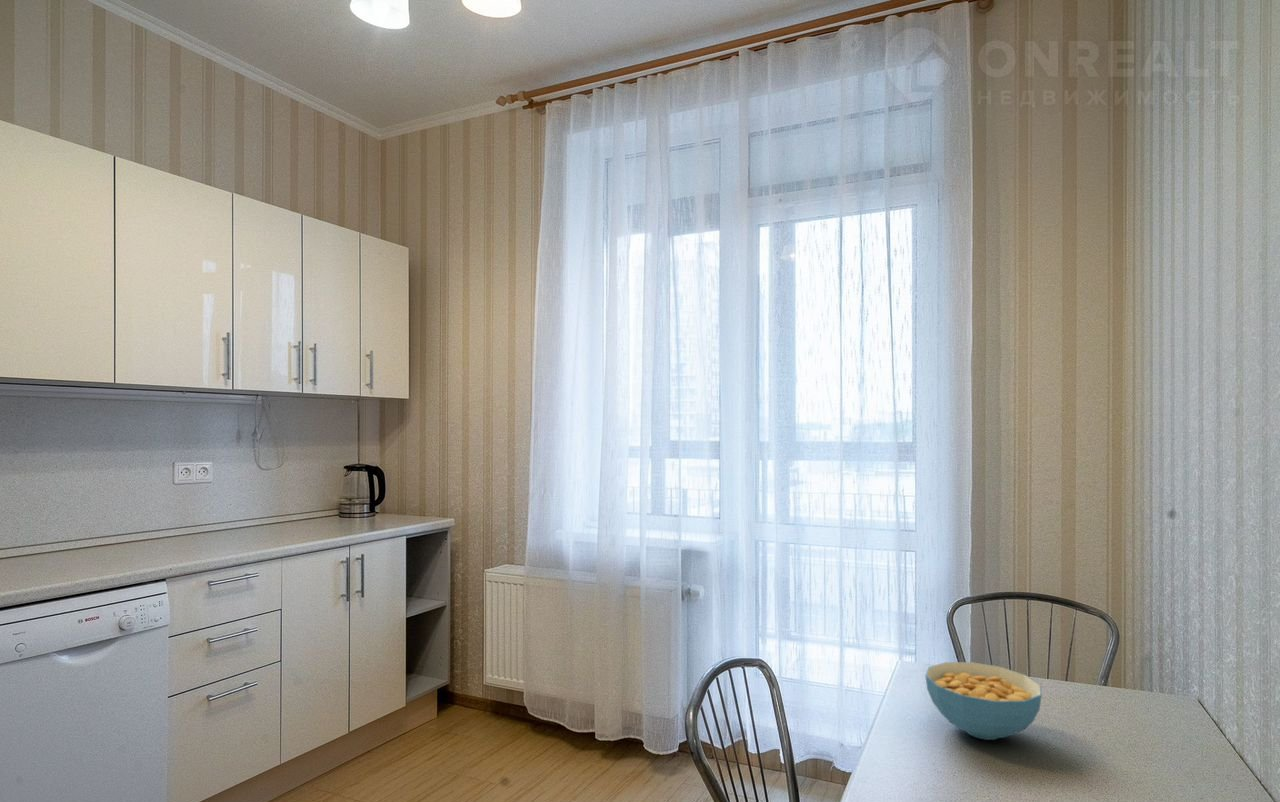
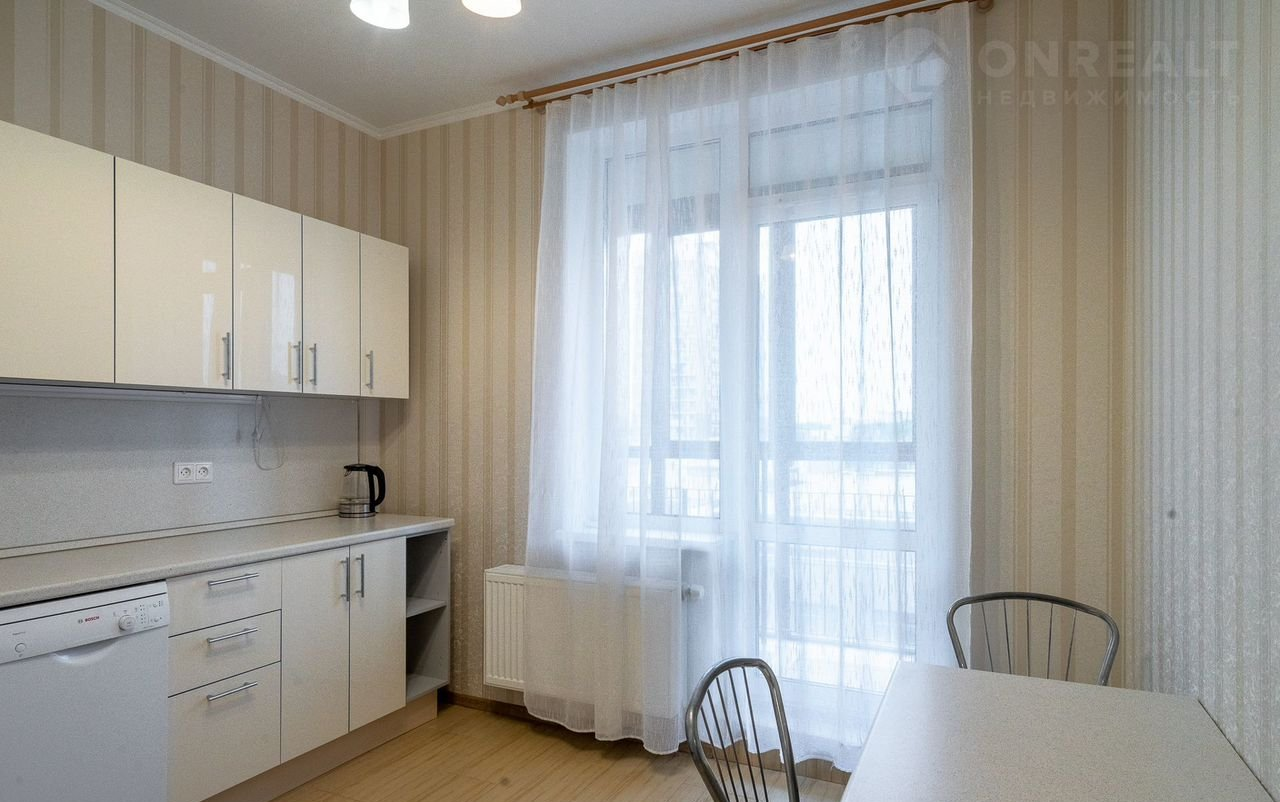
- cereal bowl [924,661,1043,741]
